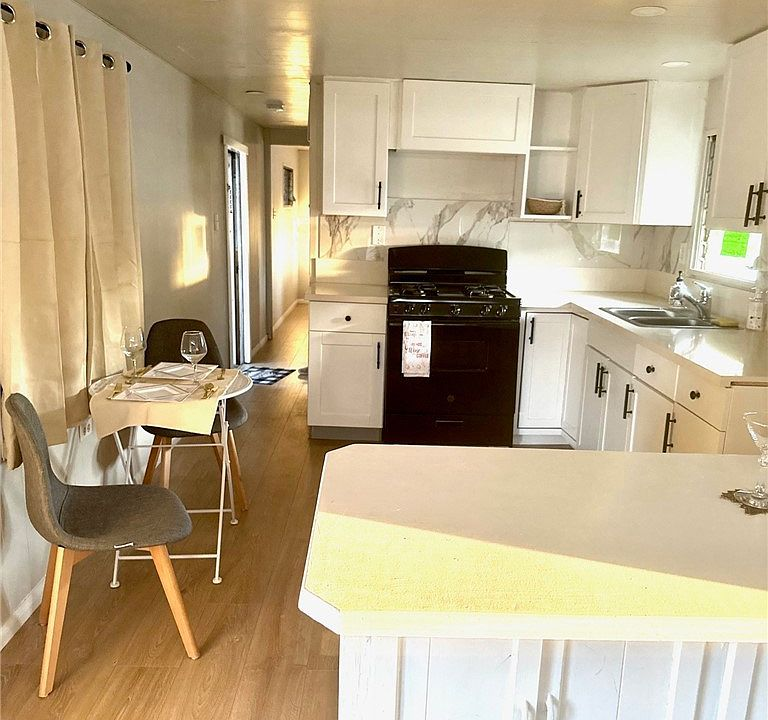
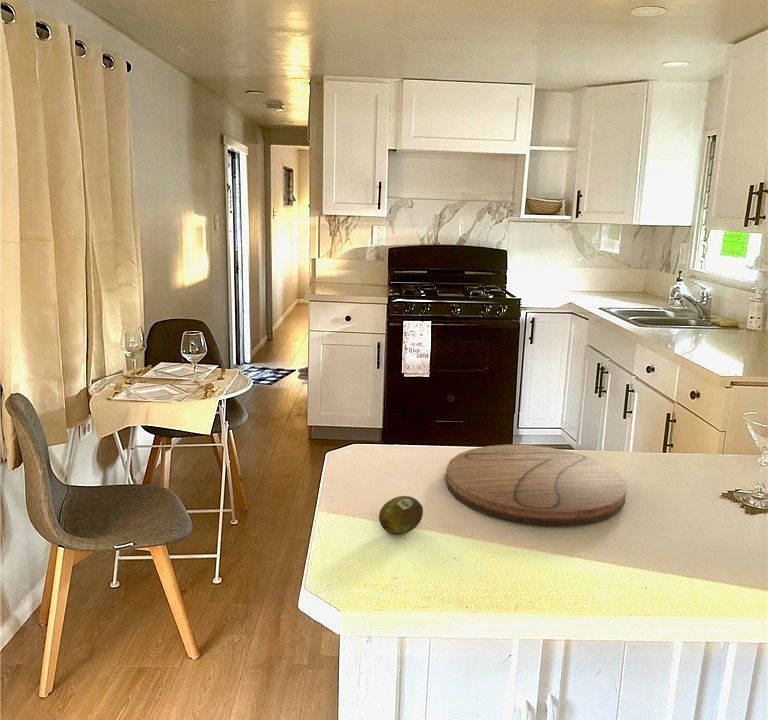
+ cutting board [445,444,627,527]
+ fruit [378,495,424,536]
